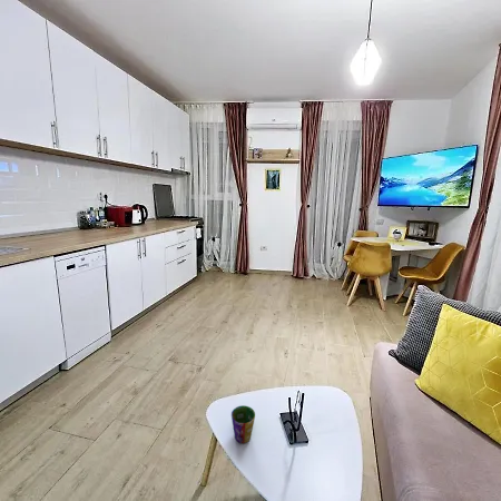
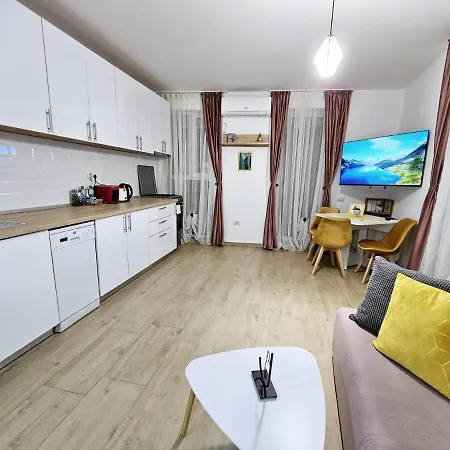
- cup [230,404,256,444]
